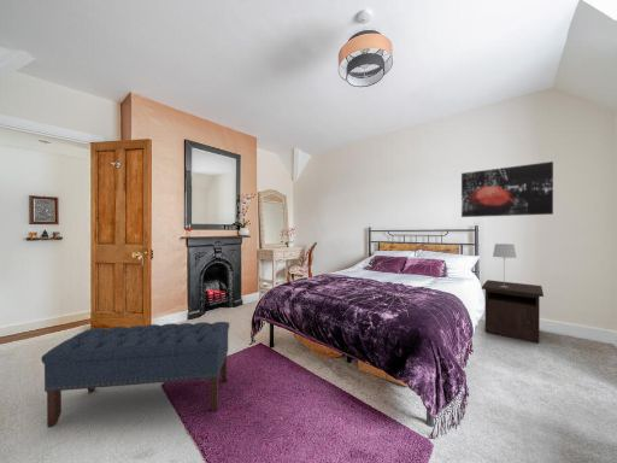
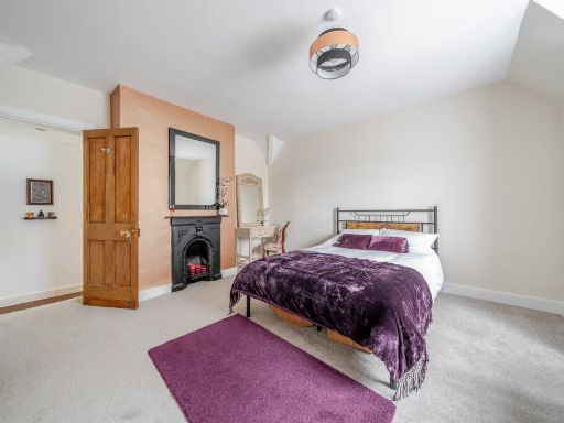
- nightstand [481,279,545,345]
- table lamp [492,242,517,287]
- wall art [460,160,554,218]
- bench [40,321,230,429]
